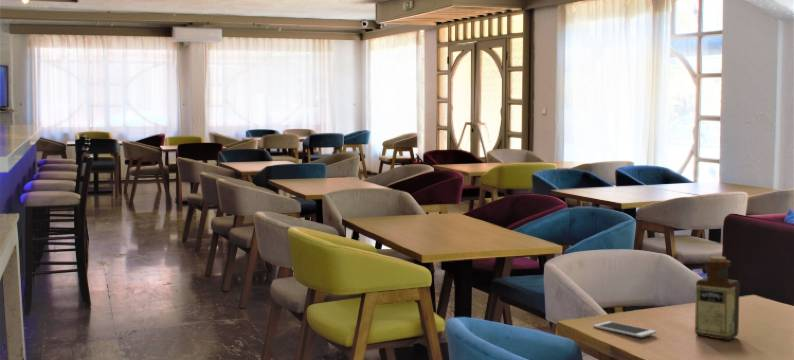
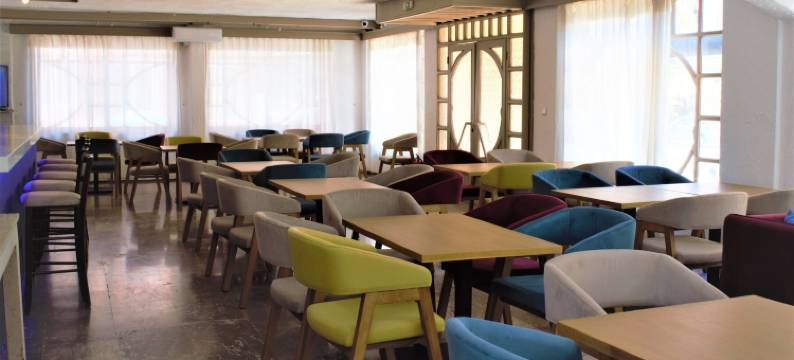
- bottle [694,255,741,341]
- cell phone [593,320,658,338]
